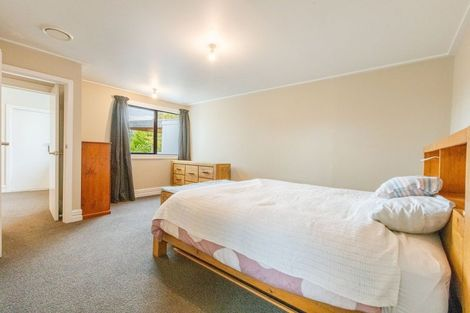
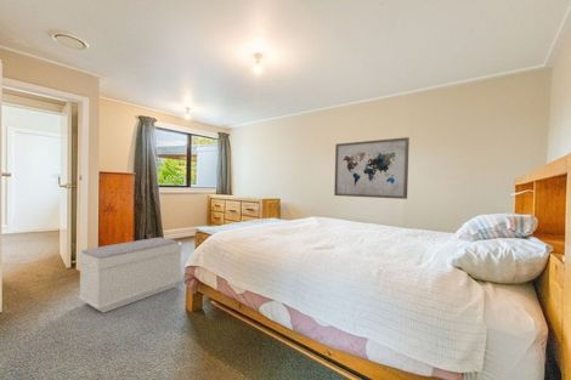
+ wall art [333,136,411,200]
+ bench [77,237,183,314]
